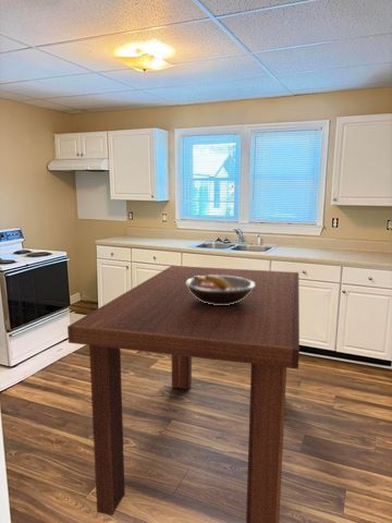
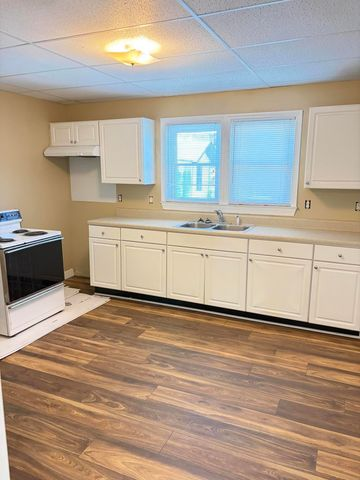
- dining table [66,265,301,523]
- fruit bowl [186,276,255,305]
